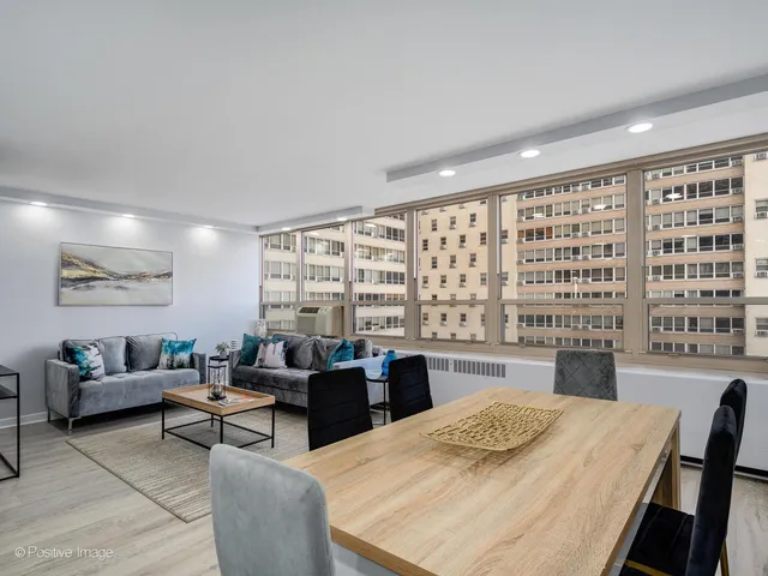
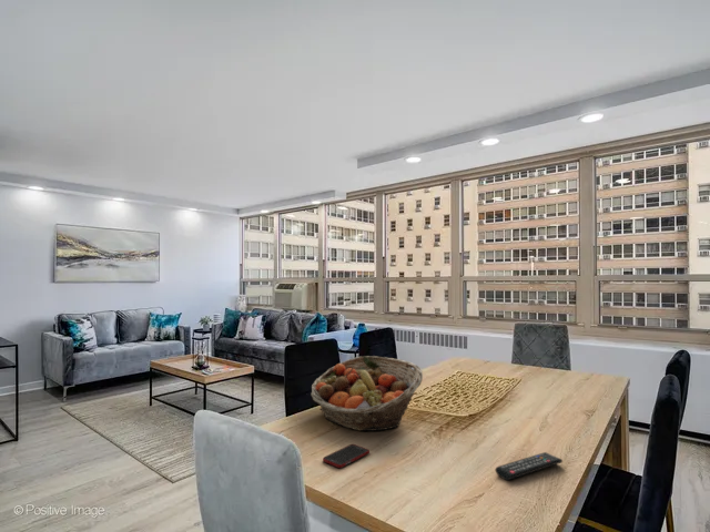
+ fruit basket [310,355,424,432]
+ remote control [495,451,564,481]
+ cell phone [322,443,371,469]
